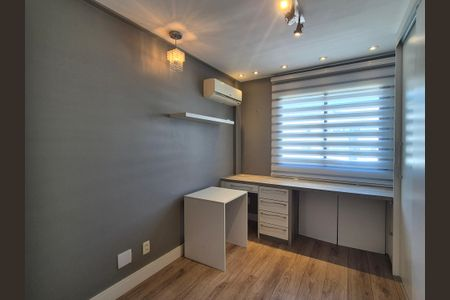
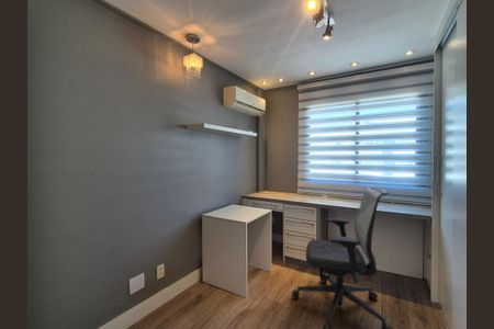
+ office chair [291,186,394,329]
